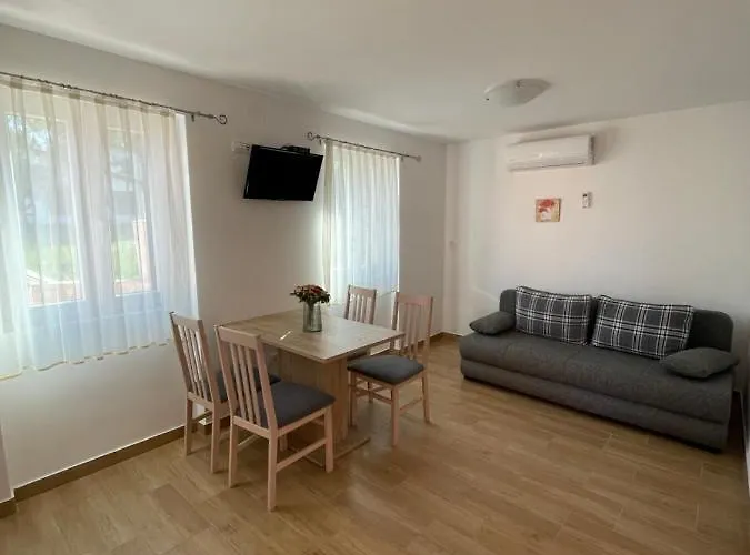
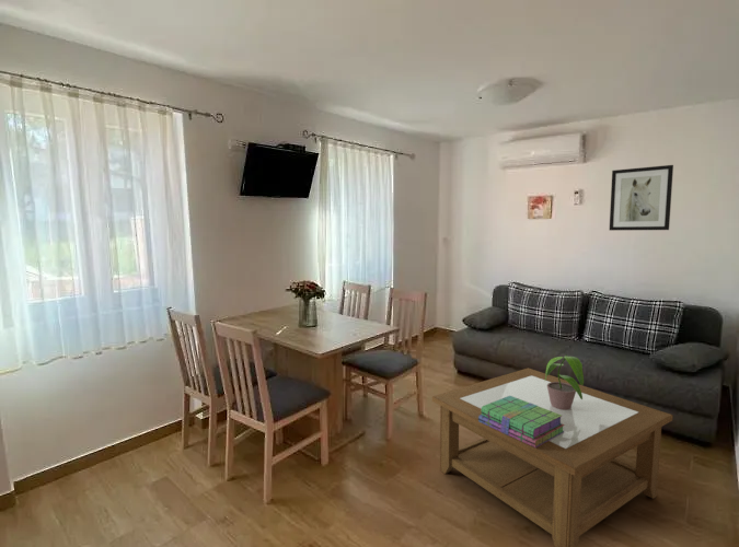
+ wall art [609,164,674,232]
+ potted plant [545,353,585,410]
+ stack of books [478,396,565,447]
+ coffee table [431,366,673,547]
